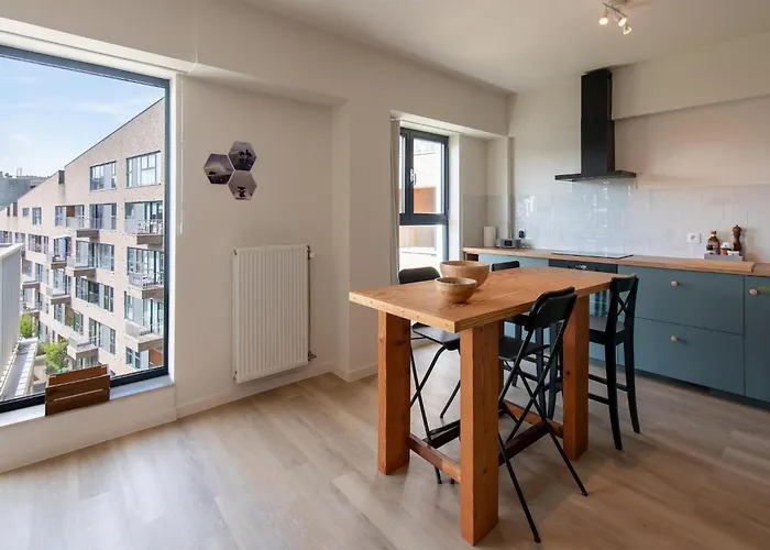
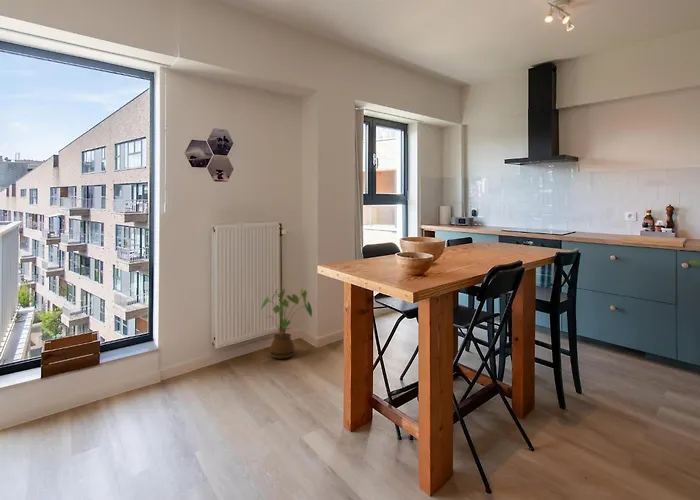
+ house plant [259,288,313,359]
